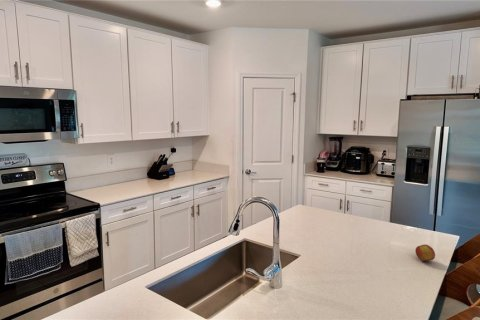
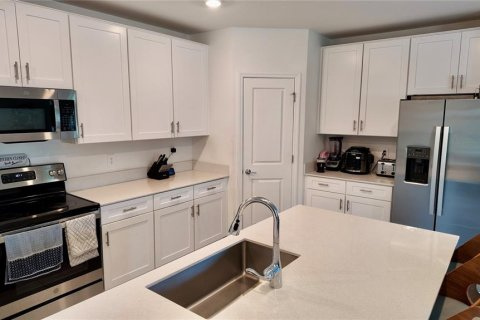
- apple [414,244,436,262]
